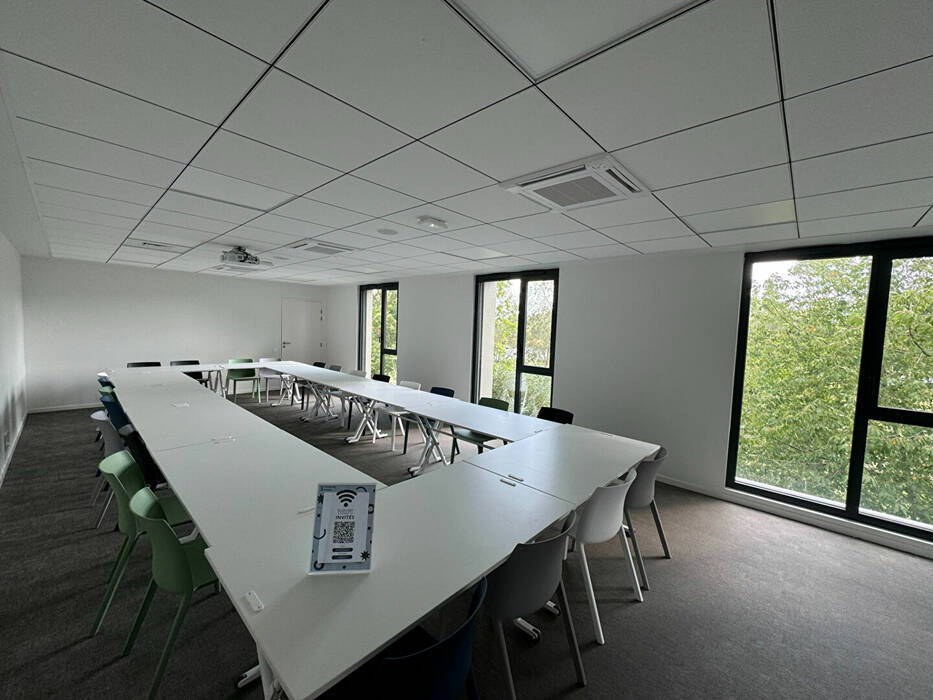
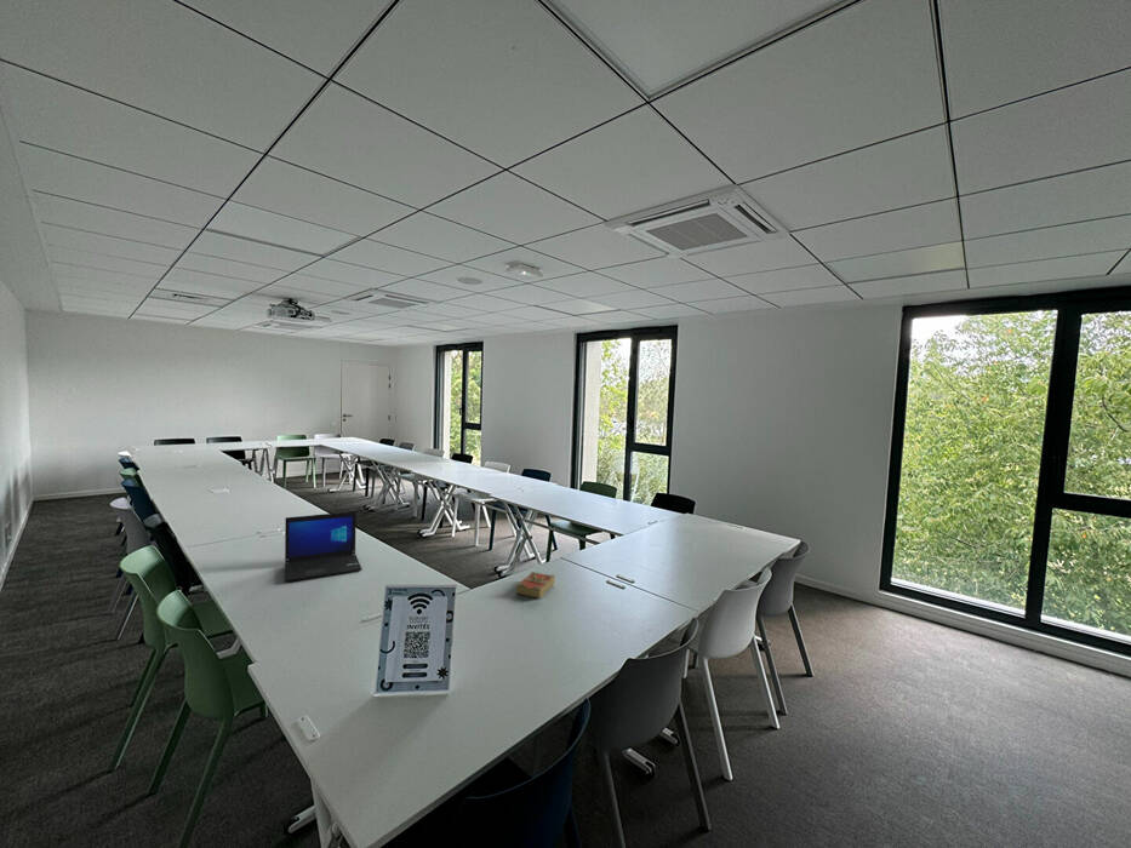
+ book [515,571,556,600]
+ laptop [284,510,362,583]
